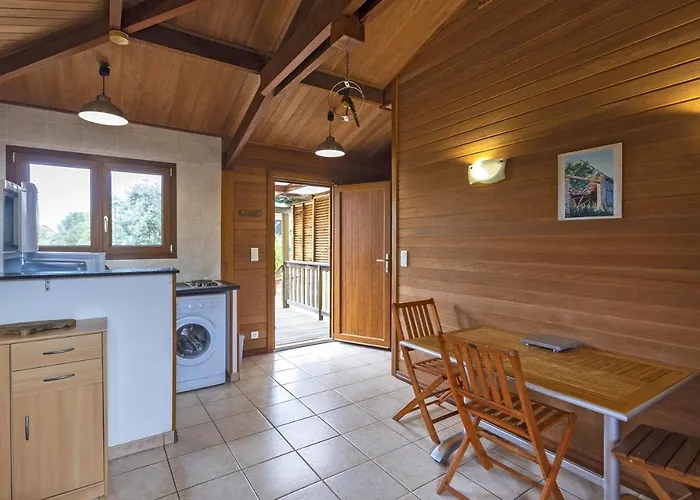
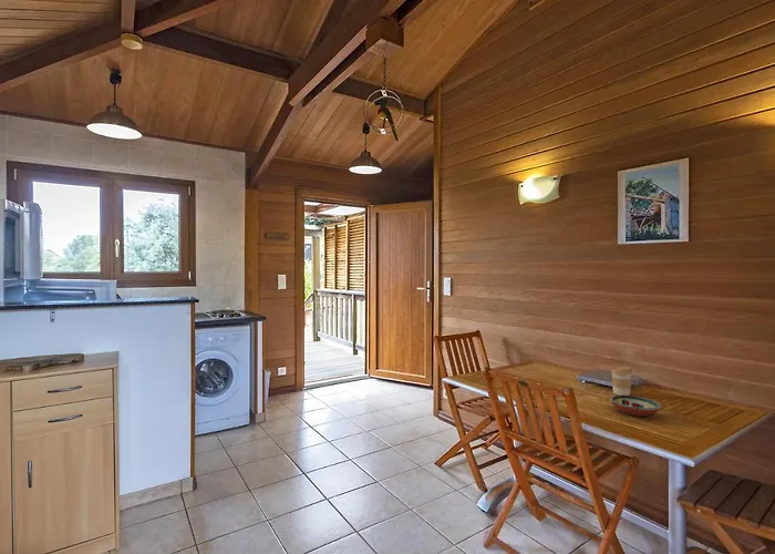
+ coffee cup [610,365,633,396]
+ decorative bowl [609,394,662,418]
